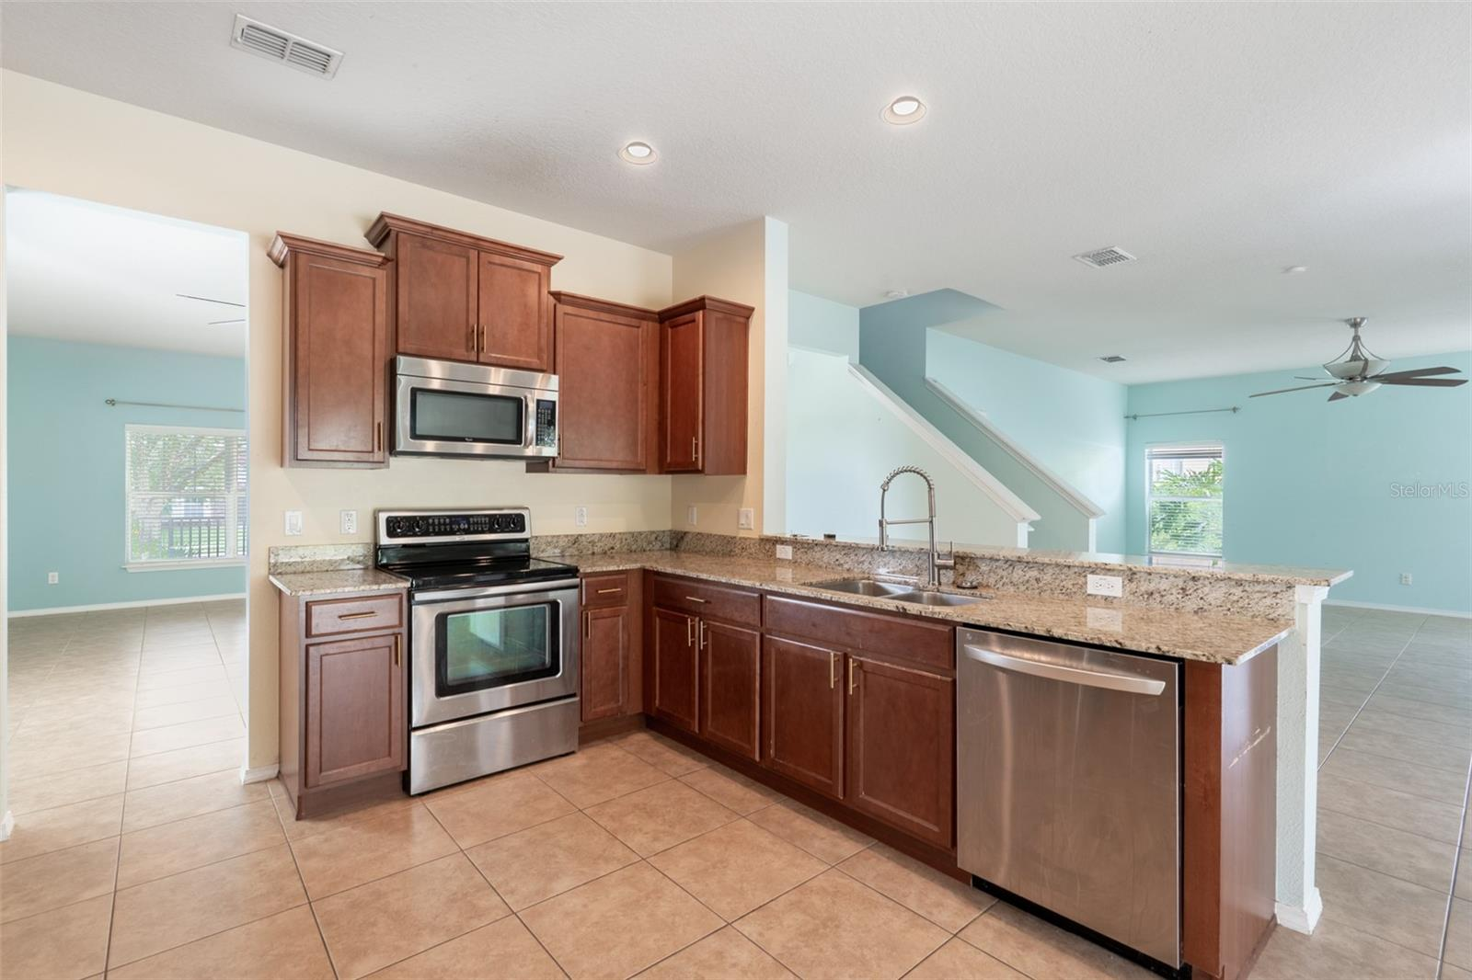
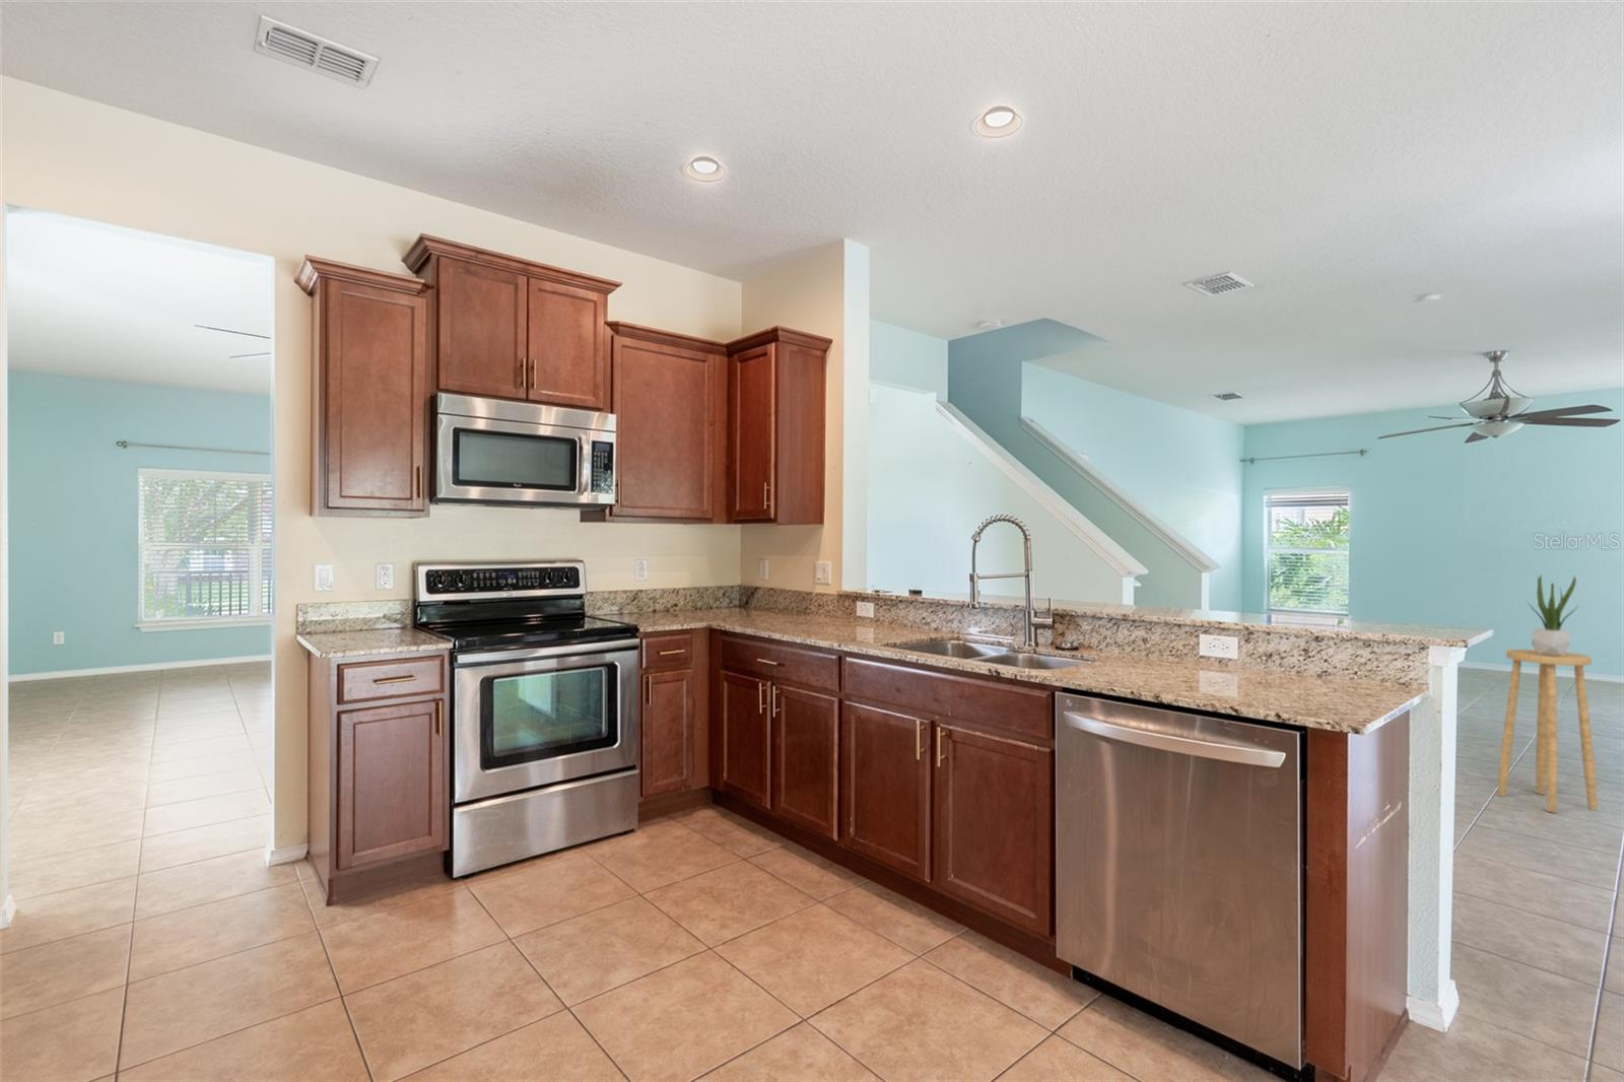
+ stool [1496,648,1599,814]
+ potted plant [1526,574,1579,657]
